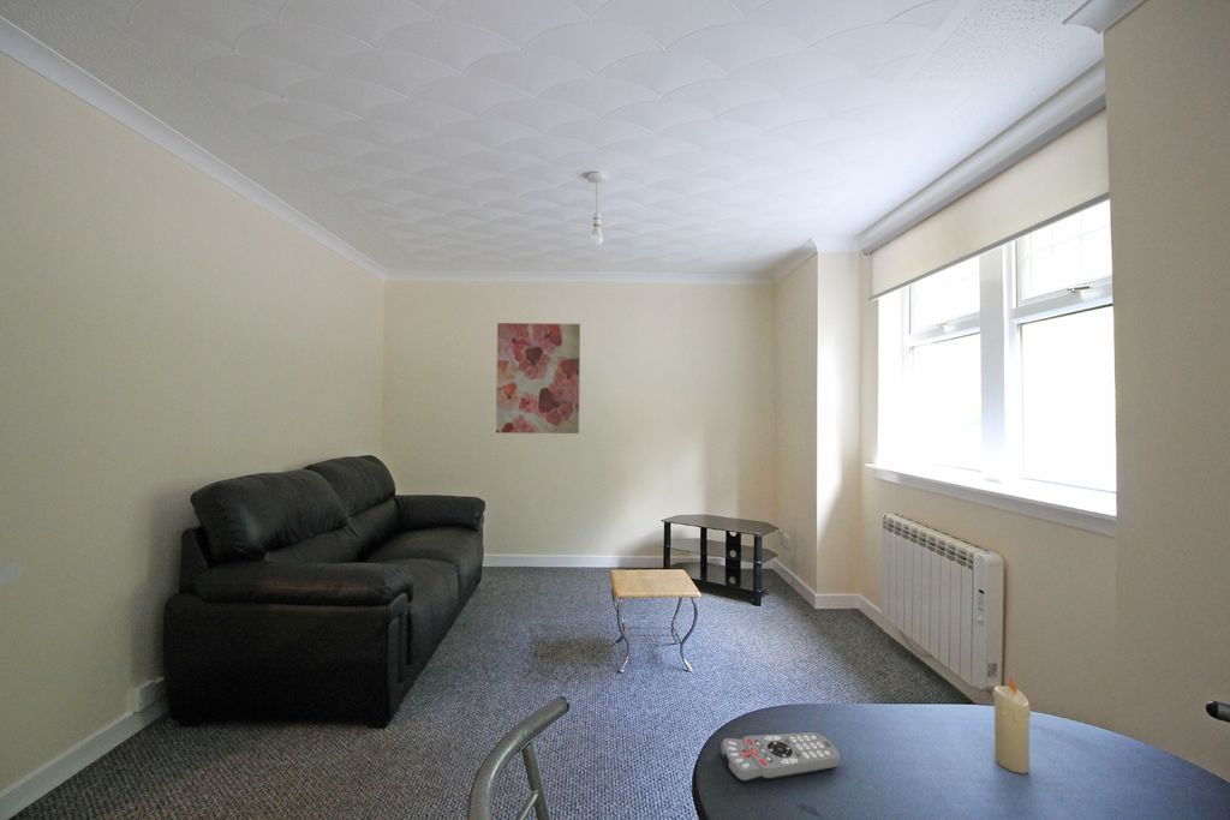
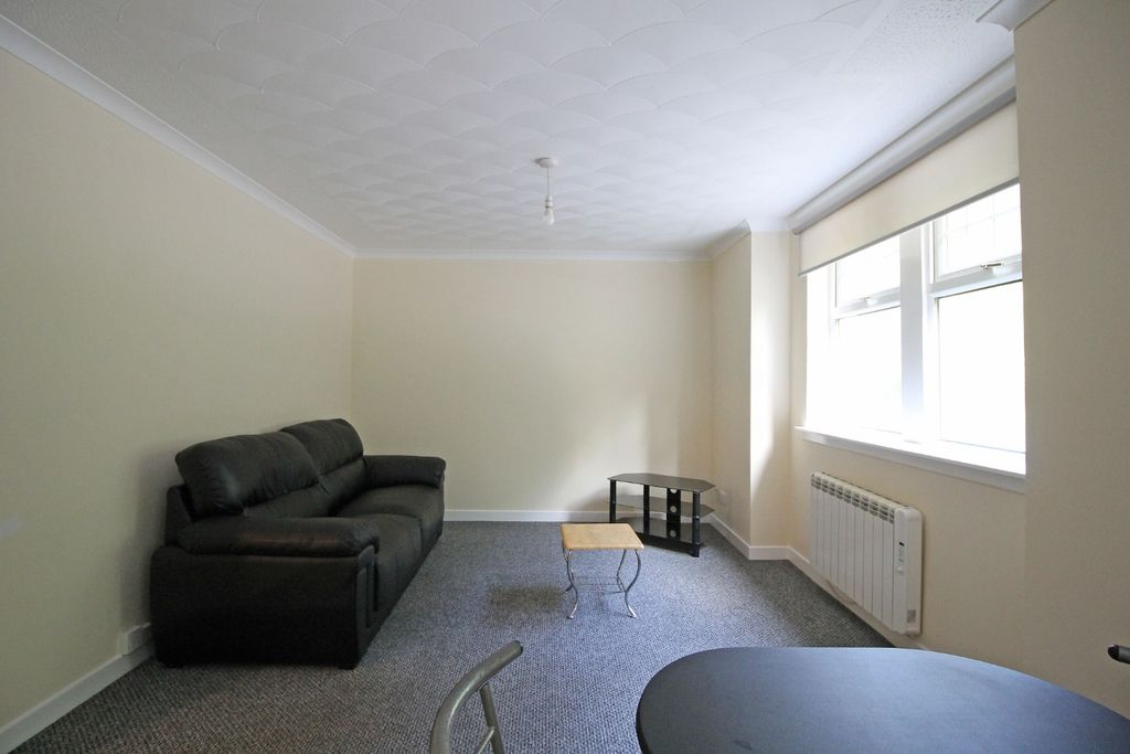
- remote control [720,731,841,784]
- wall art [495,322,581,435]
- candle [992,676,1032,774]
